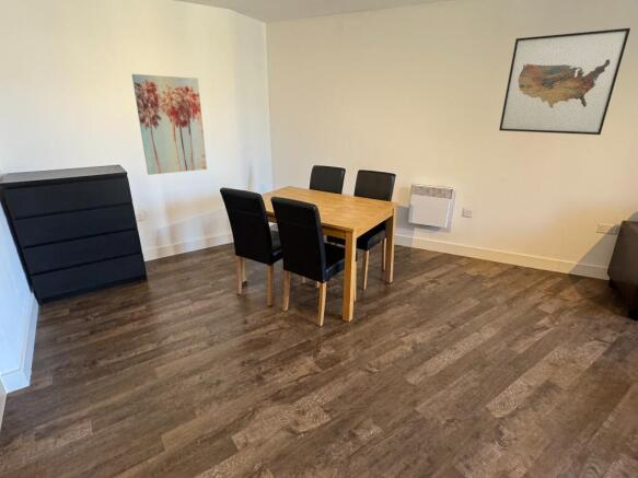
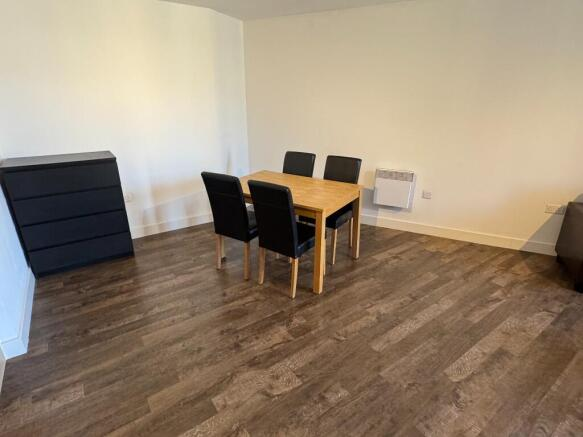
- wall art [131,73,208,176]
- wall art [498,27,631,136]
